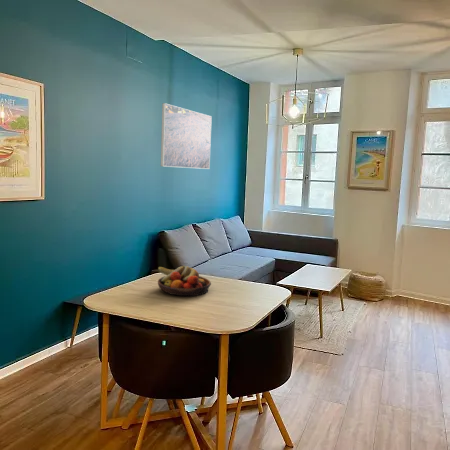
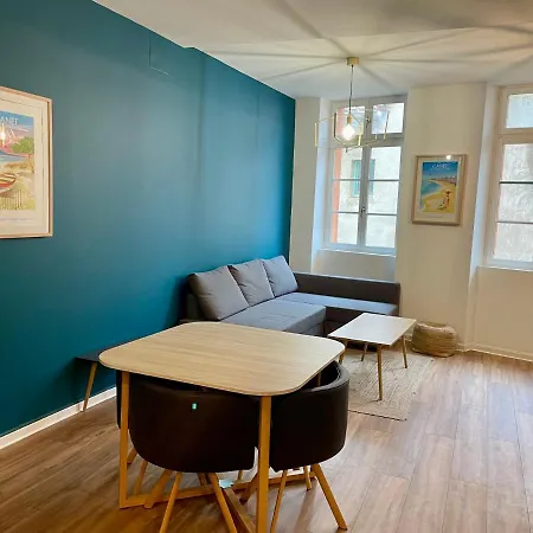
- fruit bowl [157,264,212,297]
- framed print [160,102,213,170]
